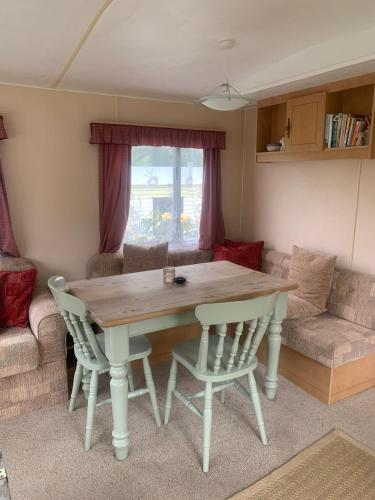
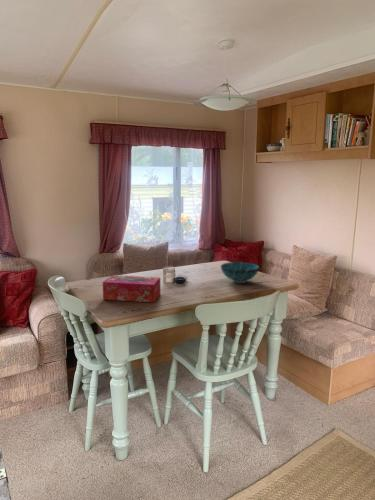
+ decorative bowl [220,261,260,284]
+ tissue box [102,274,161,303]
